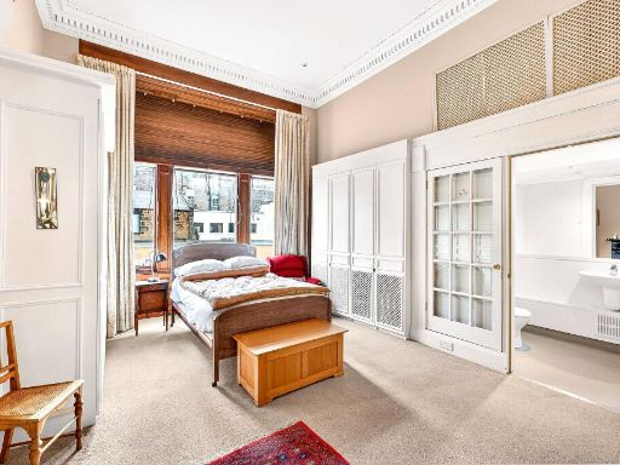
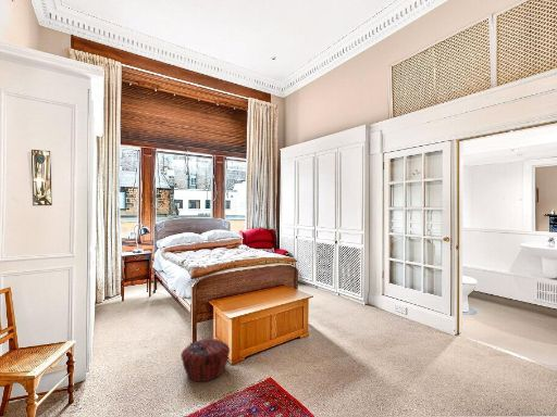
+ woven basket [180,338,231,382]
